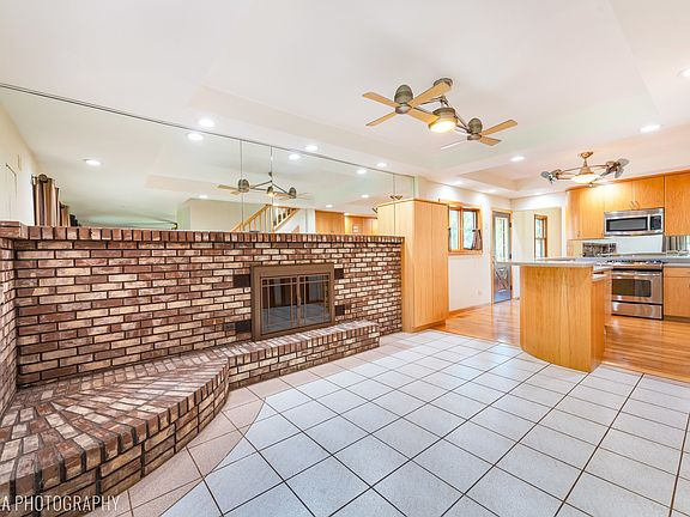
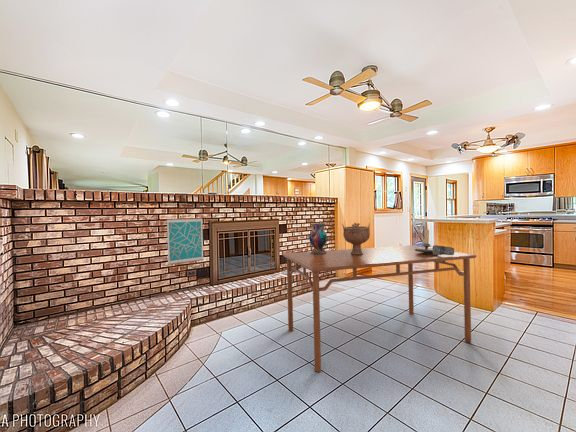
+ vase [308,222,328,254]
+ wall art [166,217,204,266]
+ decorative bowl [341,222,371,255]
+ dining table [282,244,477,373]
+ candlestick [415,229,455,255]
